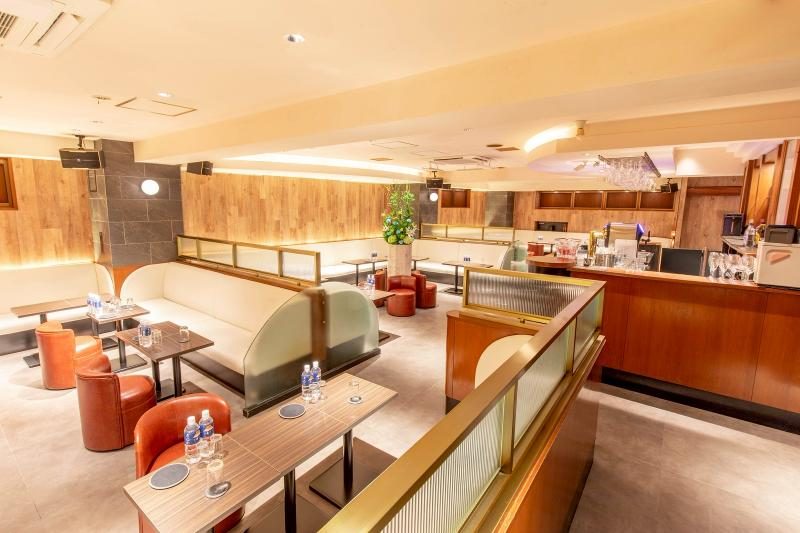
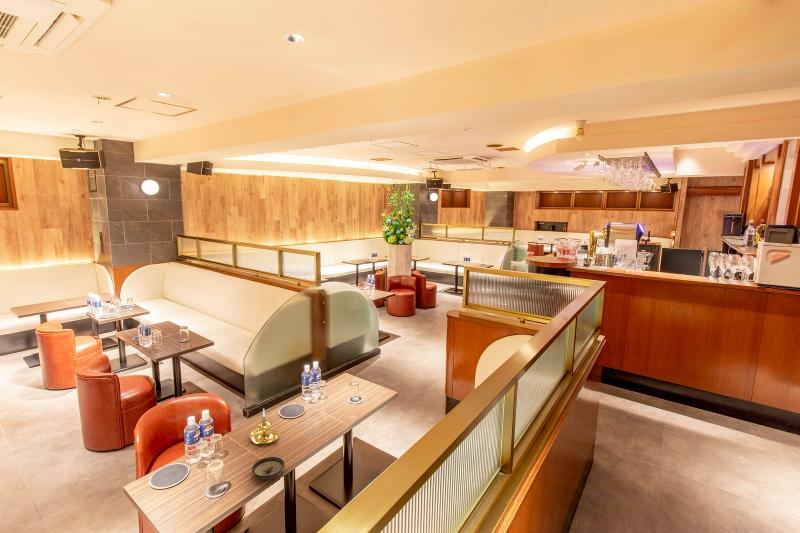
+ saucer [251,456,285,480]
+ candle holder [249,408,281,445]
